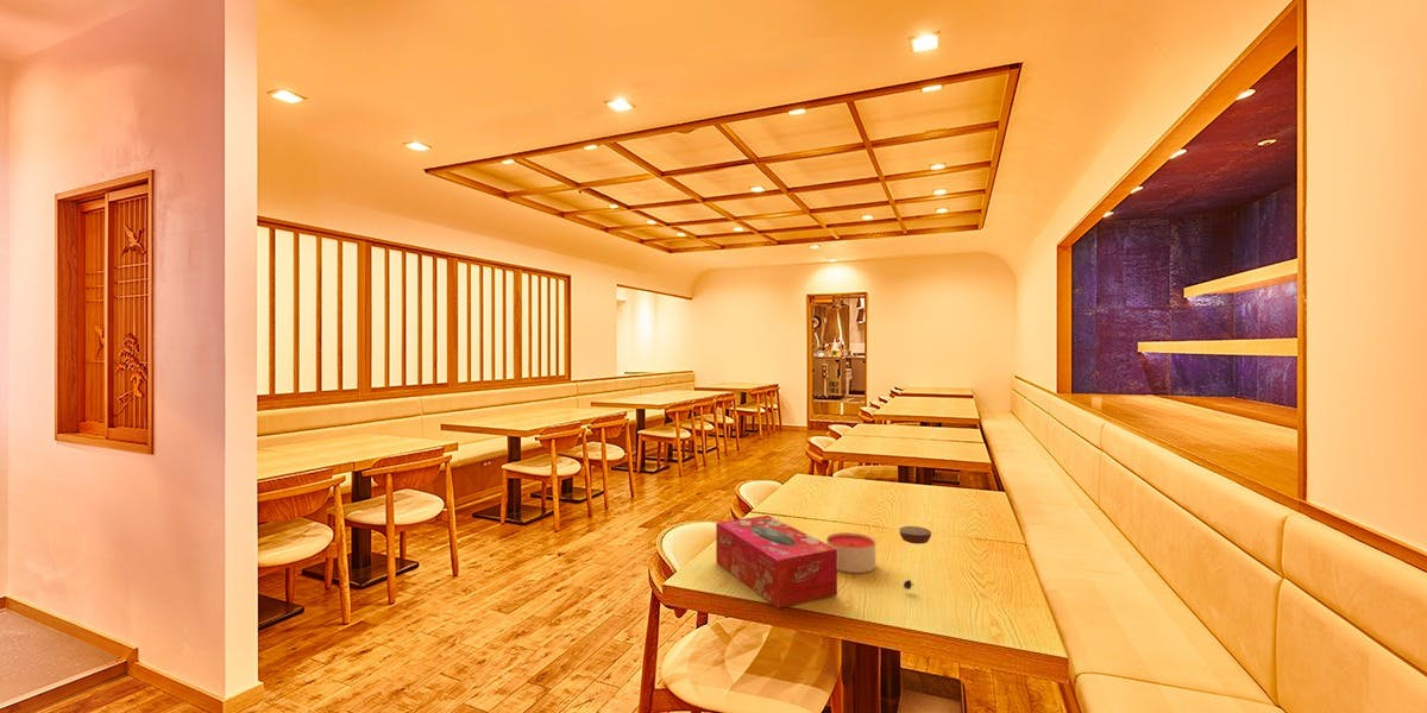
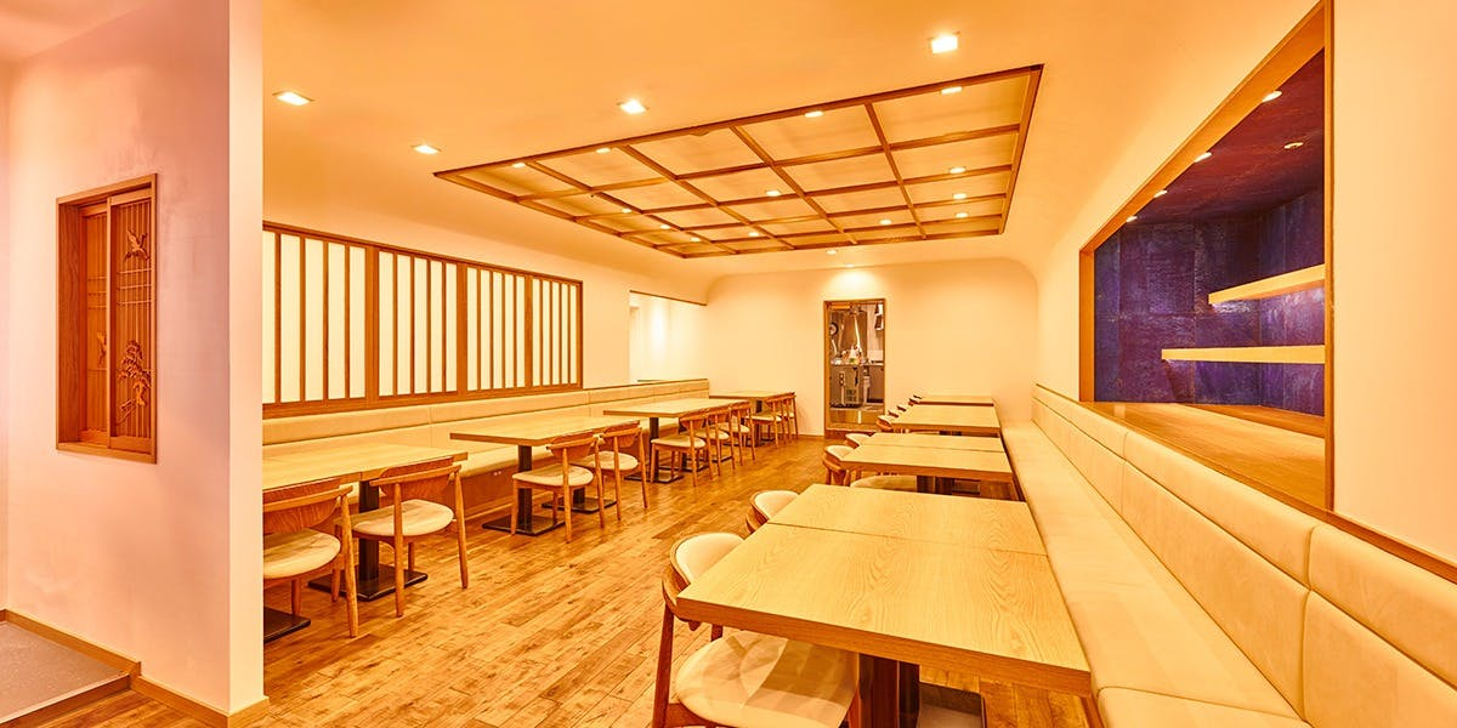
- jar [899,525,932,591]
- tissue box [715,515,838,610]
- candle [825,531,876,574]
